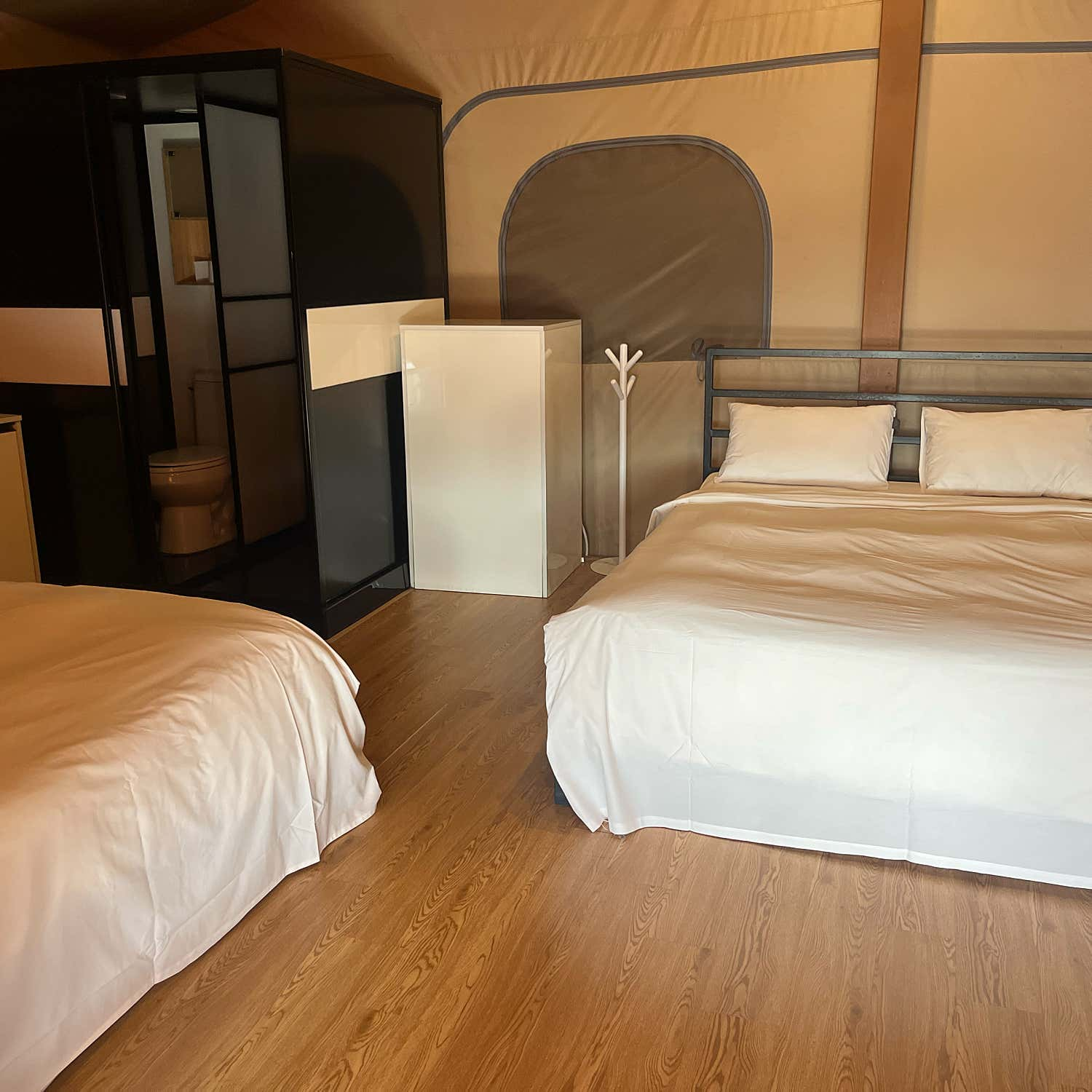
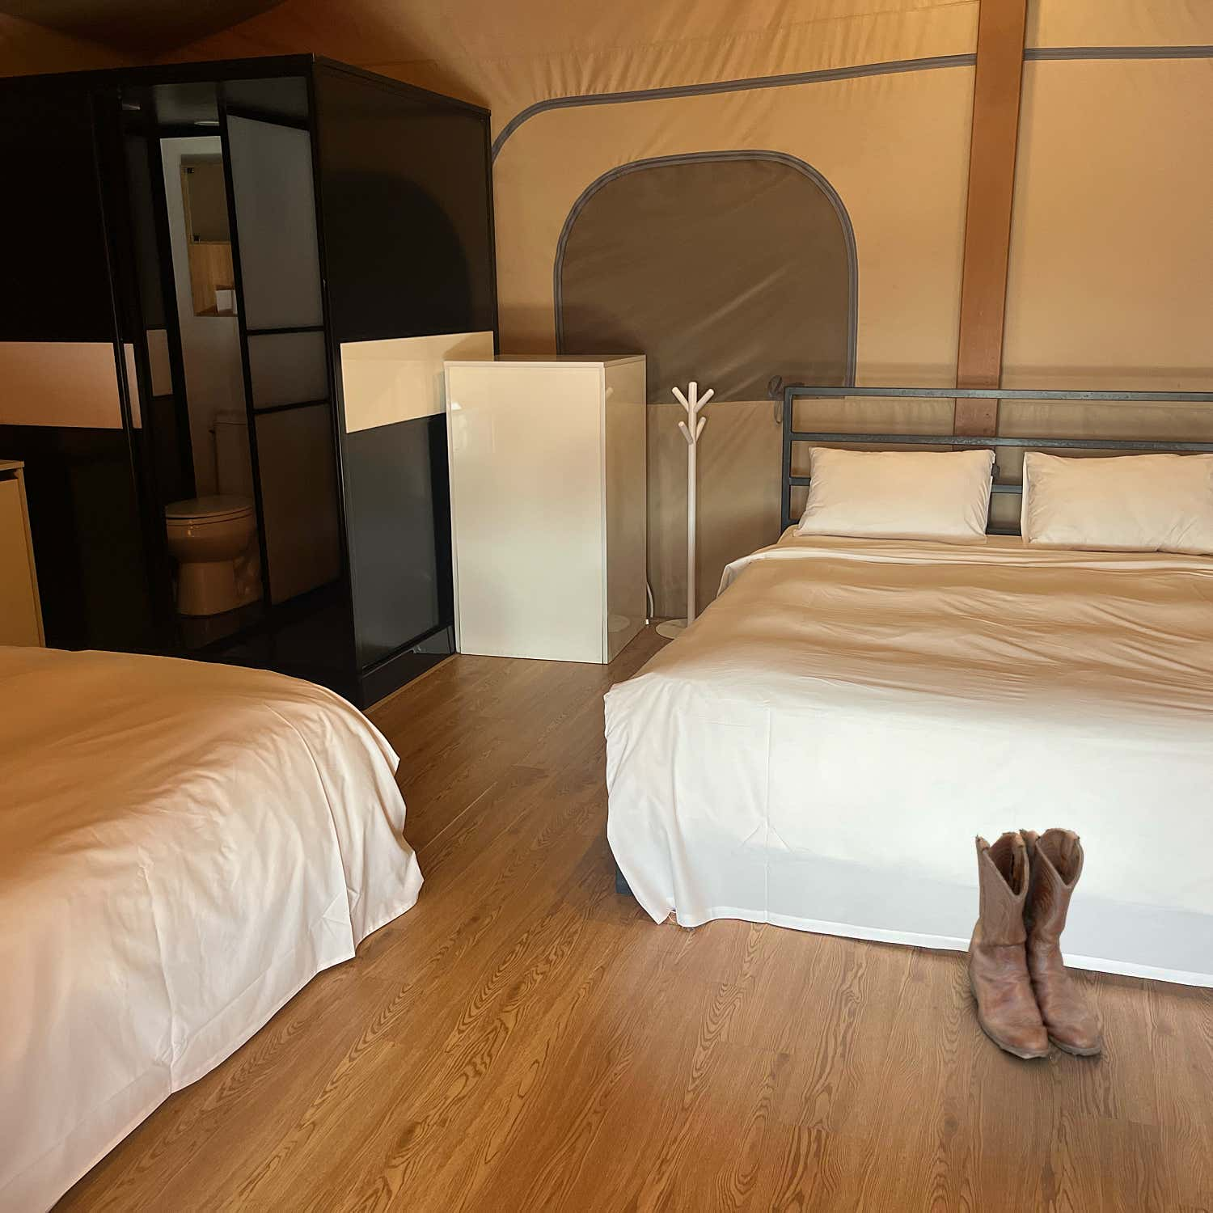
+ boots [965,828,1102,1060]
